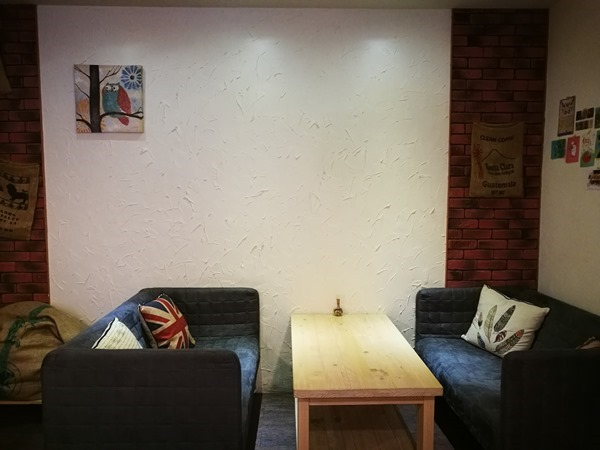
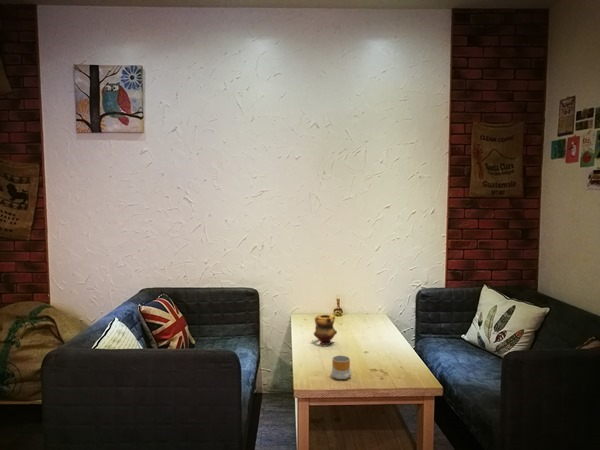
+ teapot [313,314,338,346]
+ mug [330,354,352,380]
